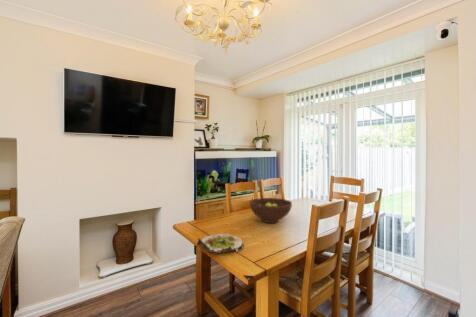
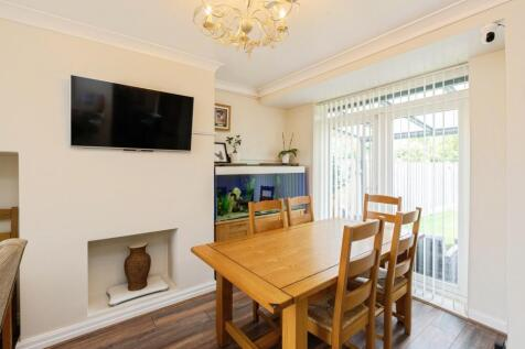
- salad plate [196,232,245,254]
- fruit bowl [249,197,293,224]
